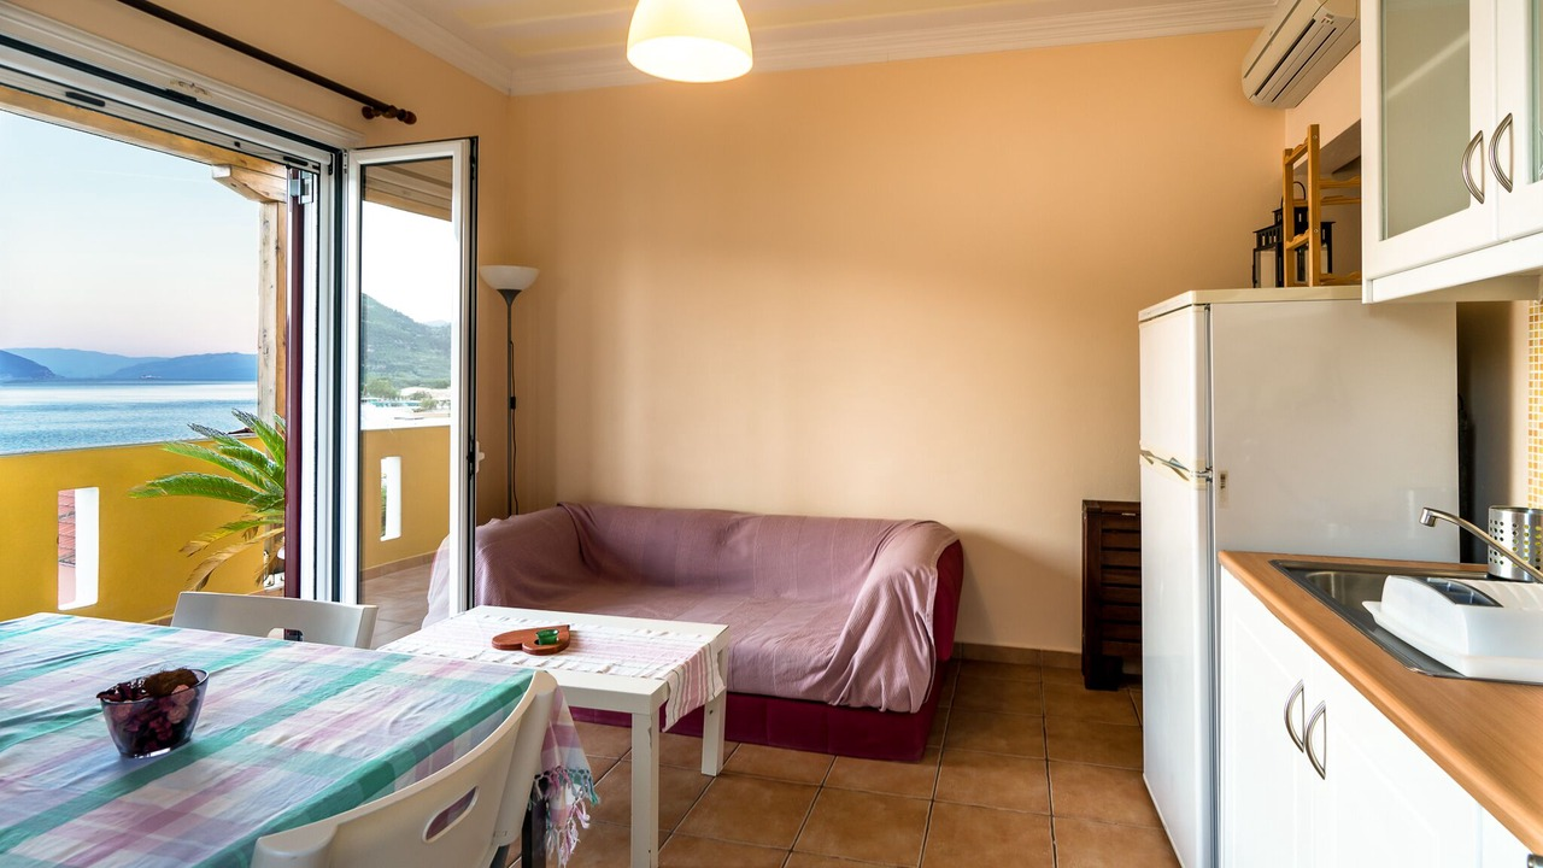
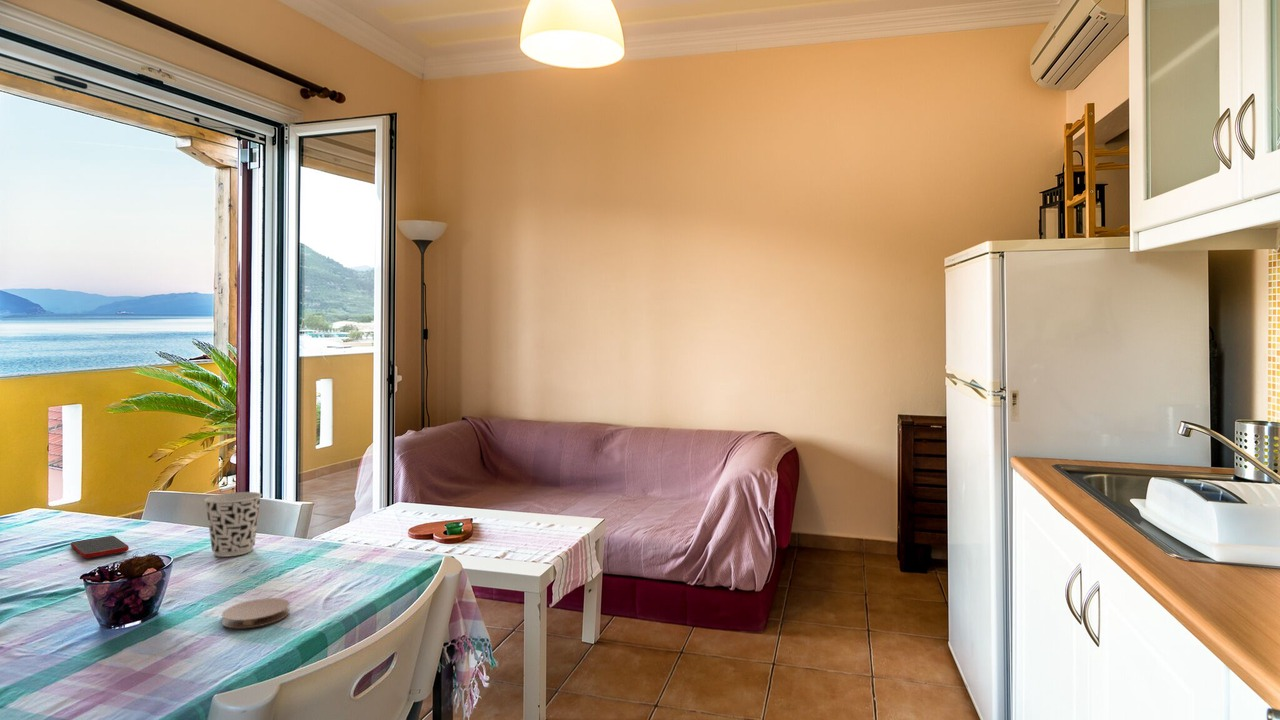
+ coaster [221,597,291,629]
+ cell phone [70,535,130,559]
+ cup [203,491,263,558]
